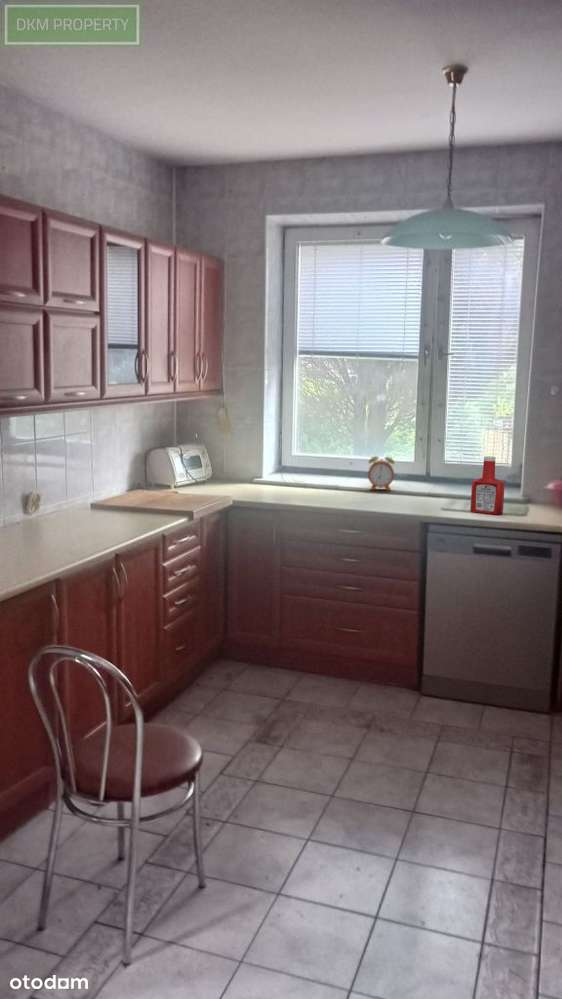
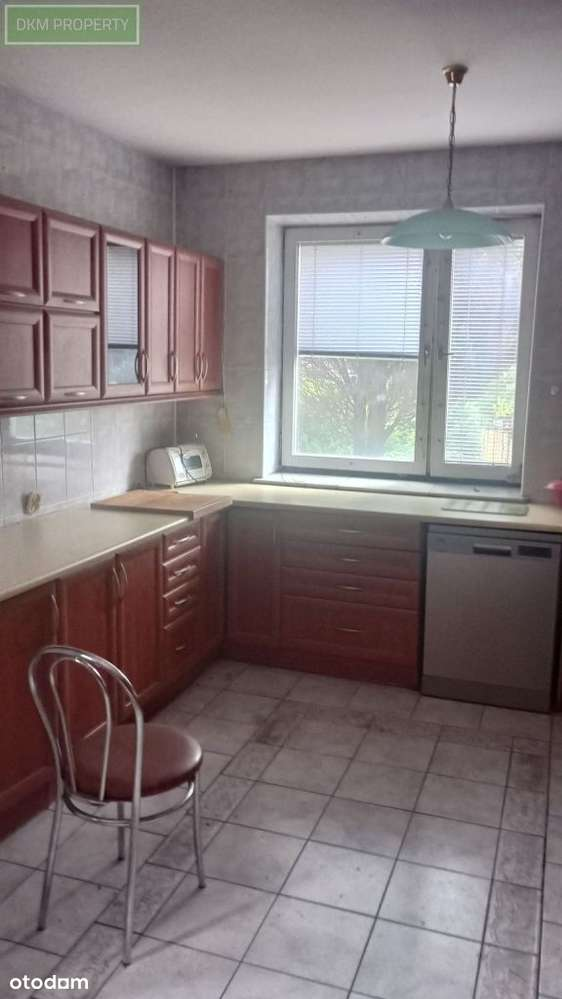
- alarm clock [367,455,395,492]
- soap bottle [469,455,506,516]
